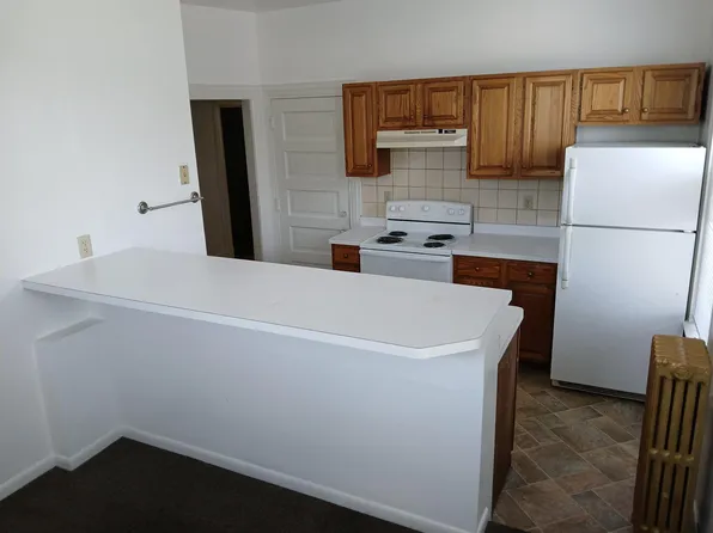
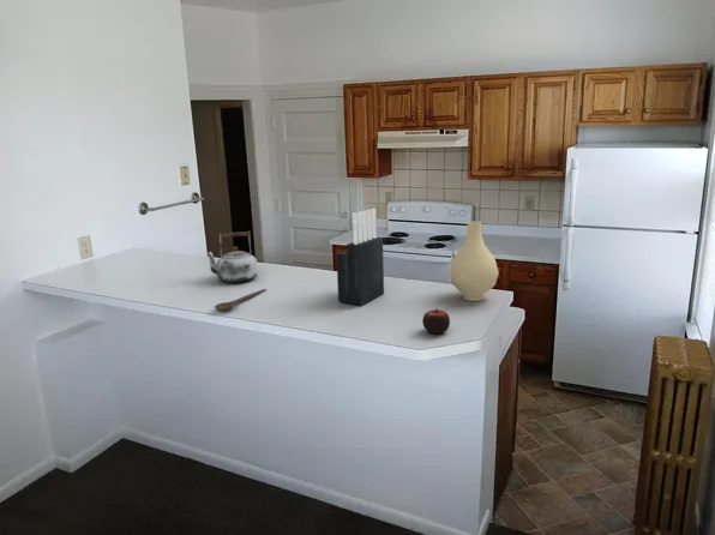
+ apple [421,307,451,335]
+ knife block [335,208,385,306]
+ kettle [205,230,259,283]
+ vase [449,221,500,302]
+ wooden spoon [214,288,268,312]
